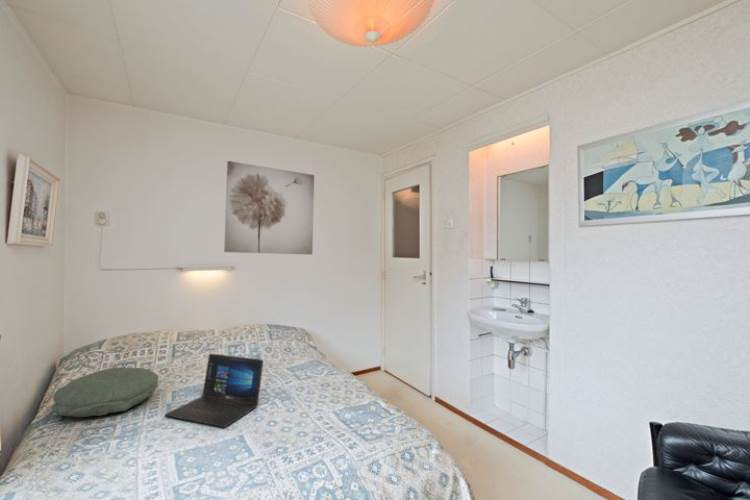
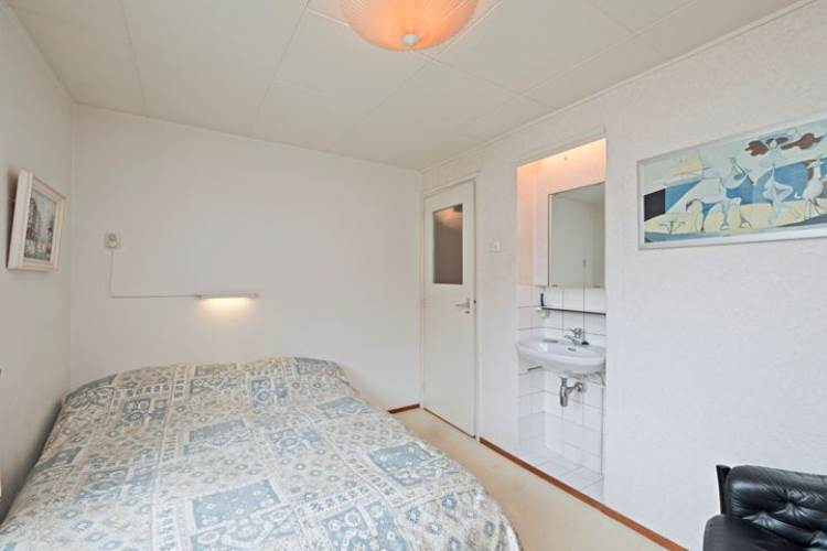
- laptop [164,353,264,428]
- pillow [51,366,159,418]
- wall art [223,160,315,256]
